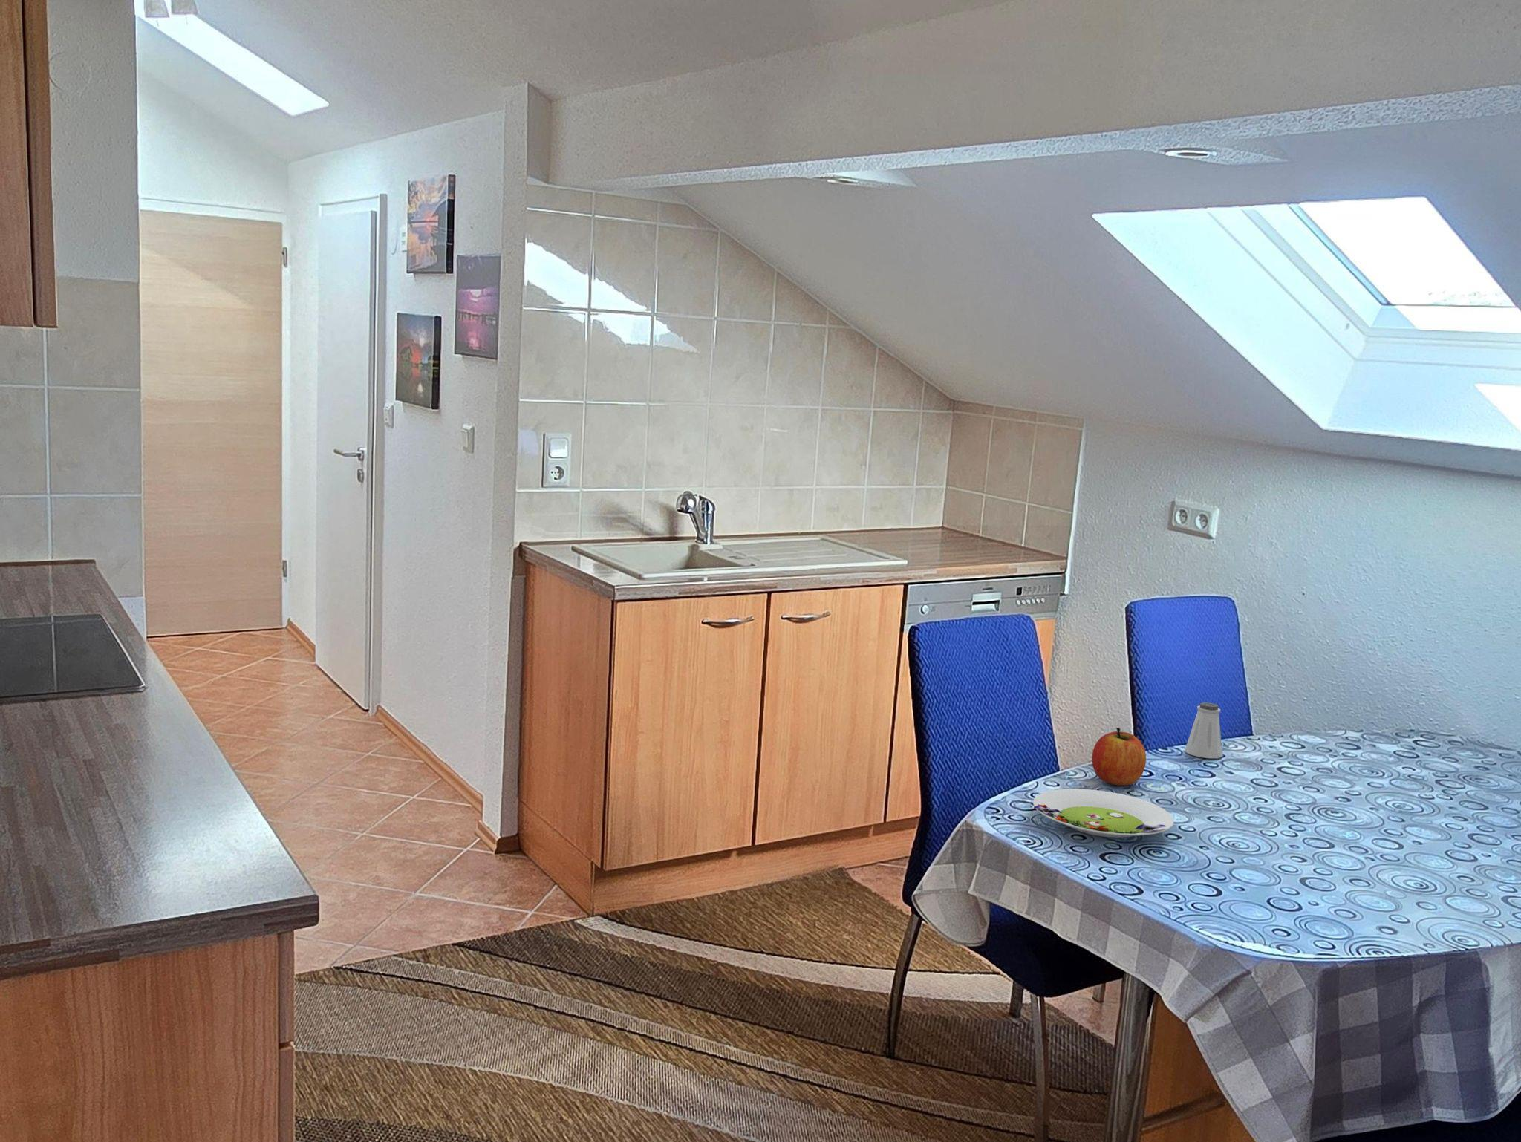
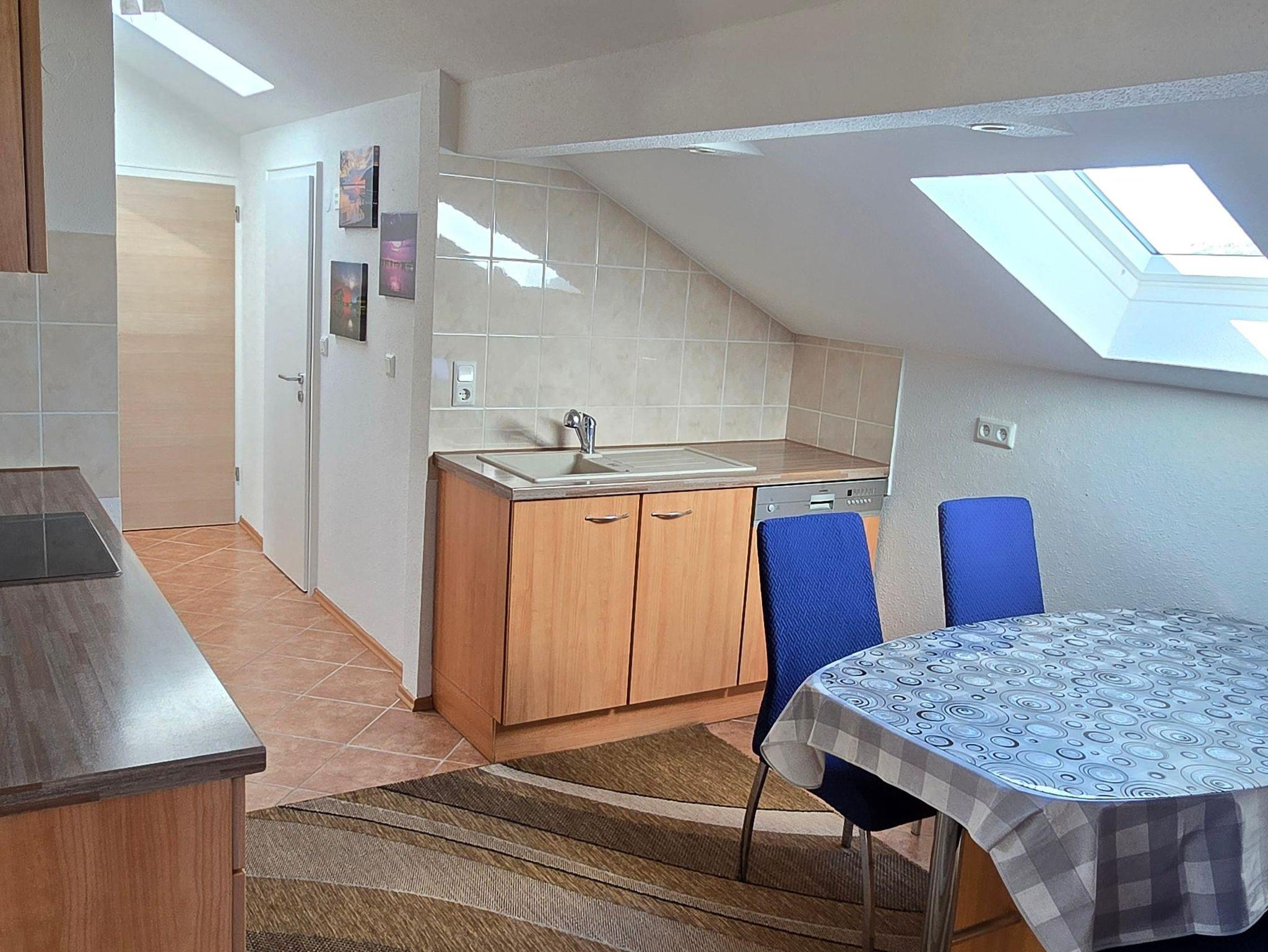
- saltshaker [1185,702,1224,759]
- salad plate [1033,788,1174,839]
- apple [1092,727,1147,787]
